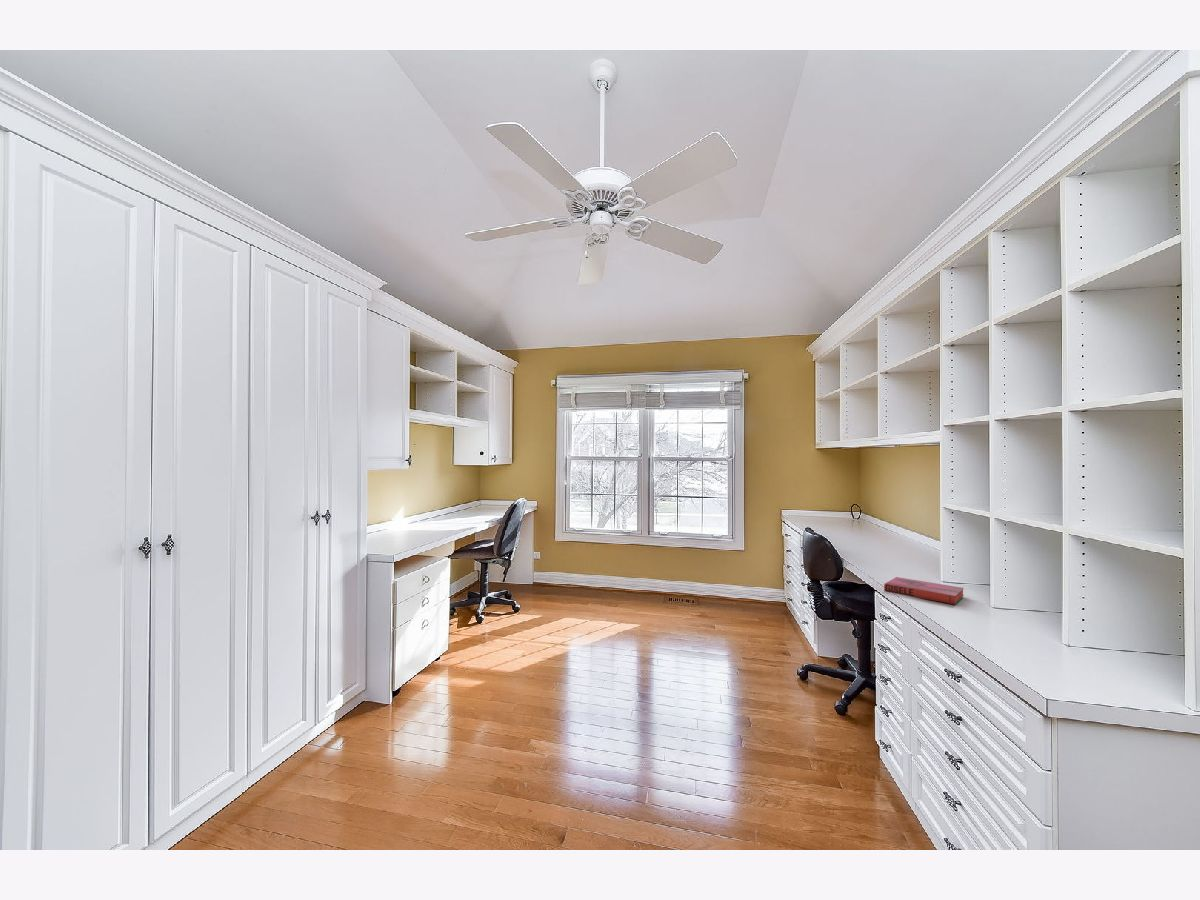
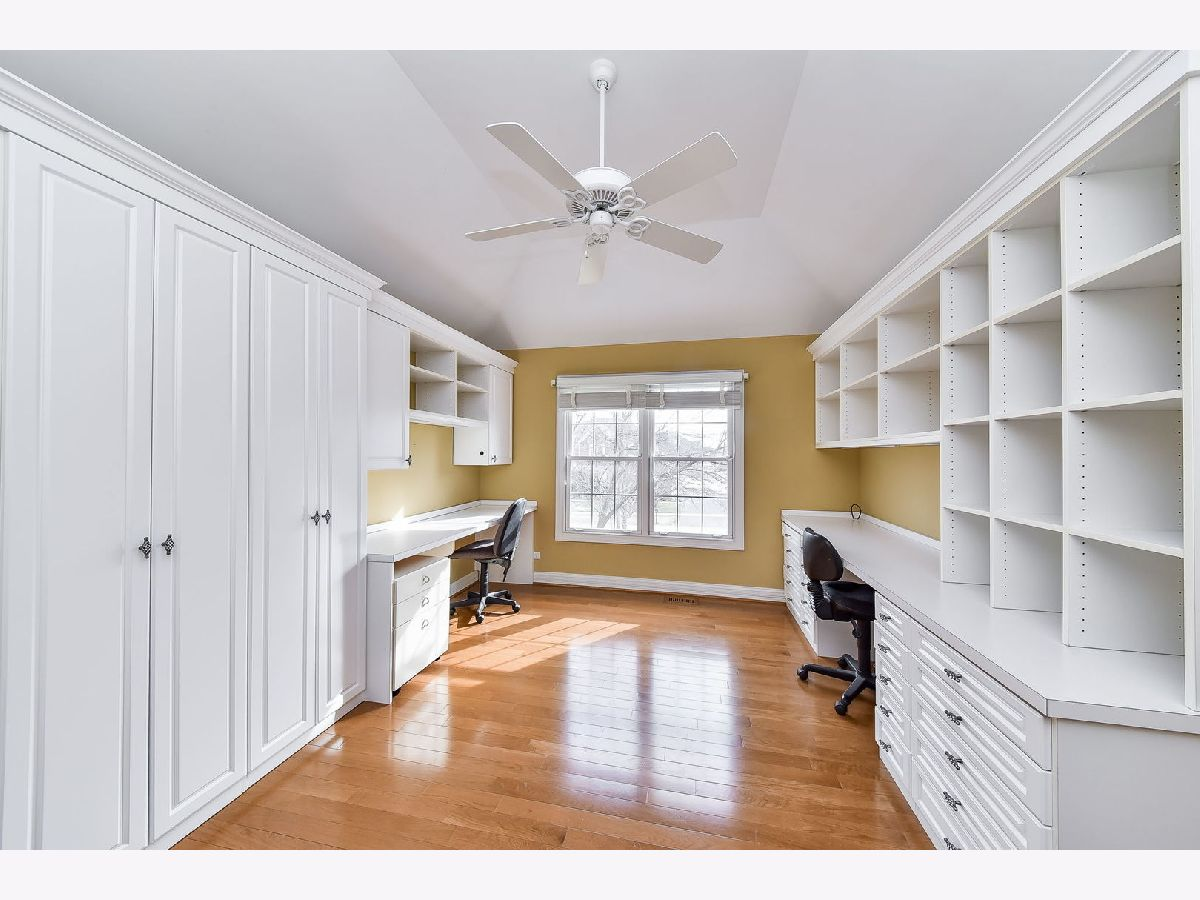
- hardback book [883,576,965,605]
